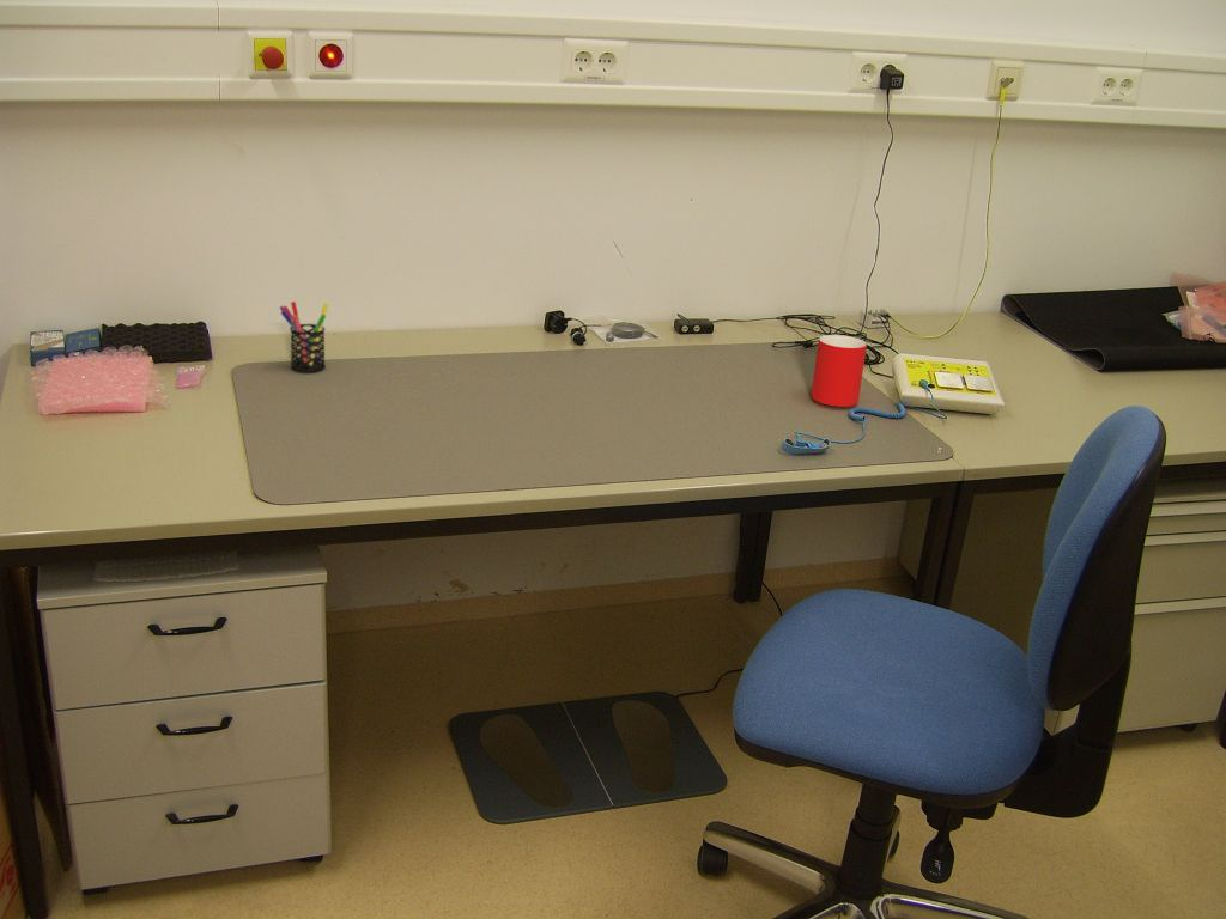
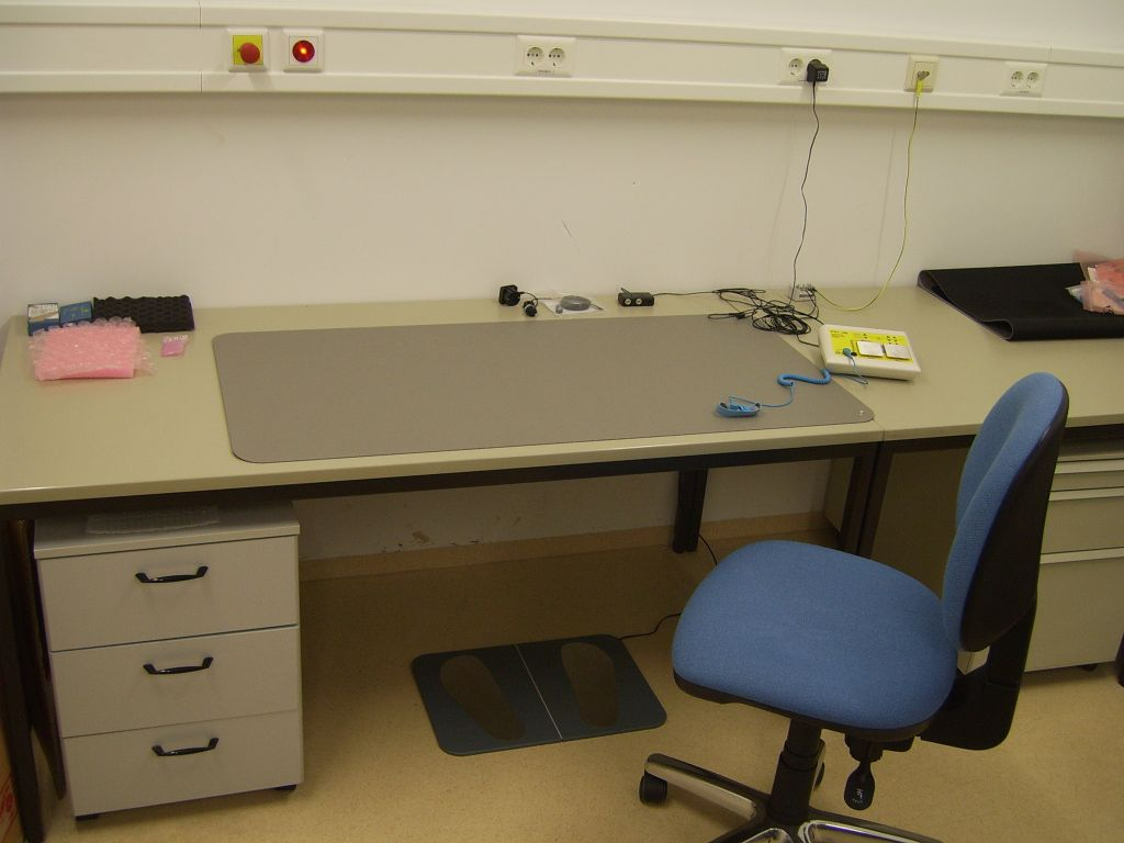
- cup [809,334,868,408]
- pen holder [279,300,329,373]
